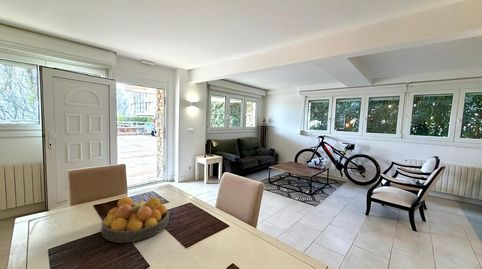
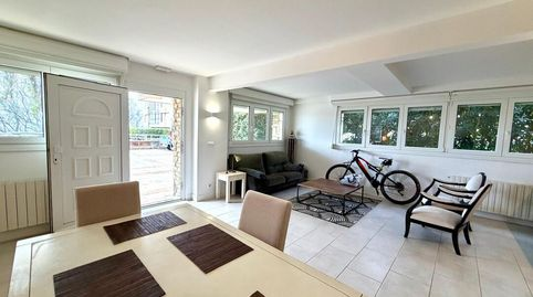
- fruit bowl [101,196,170,244]
